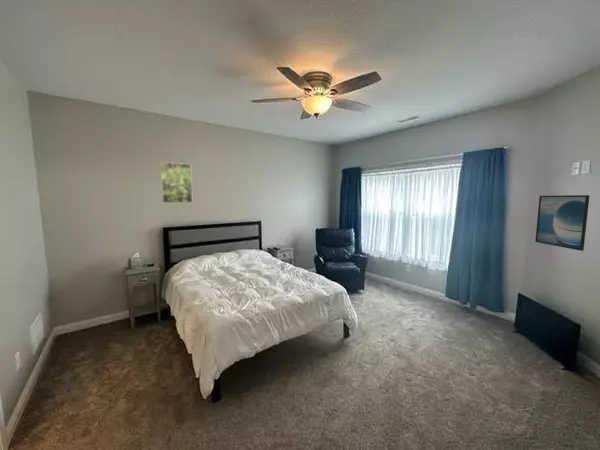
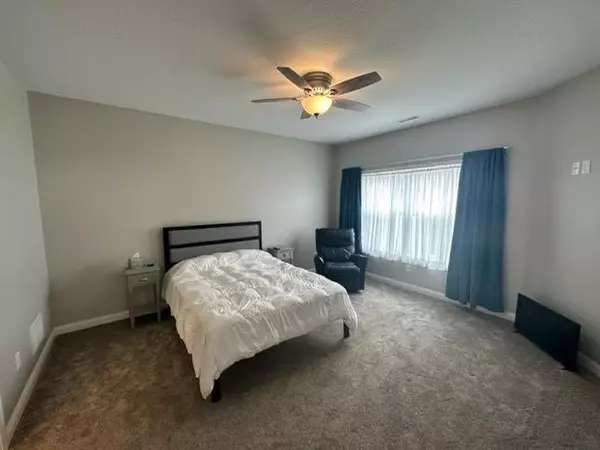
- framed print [159,161,194,204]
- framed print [534,194,590,252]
